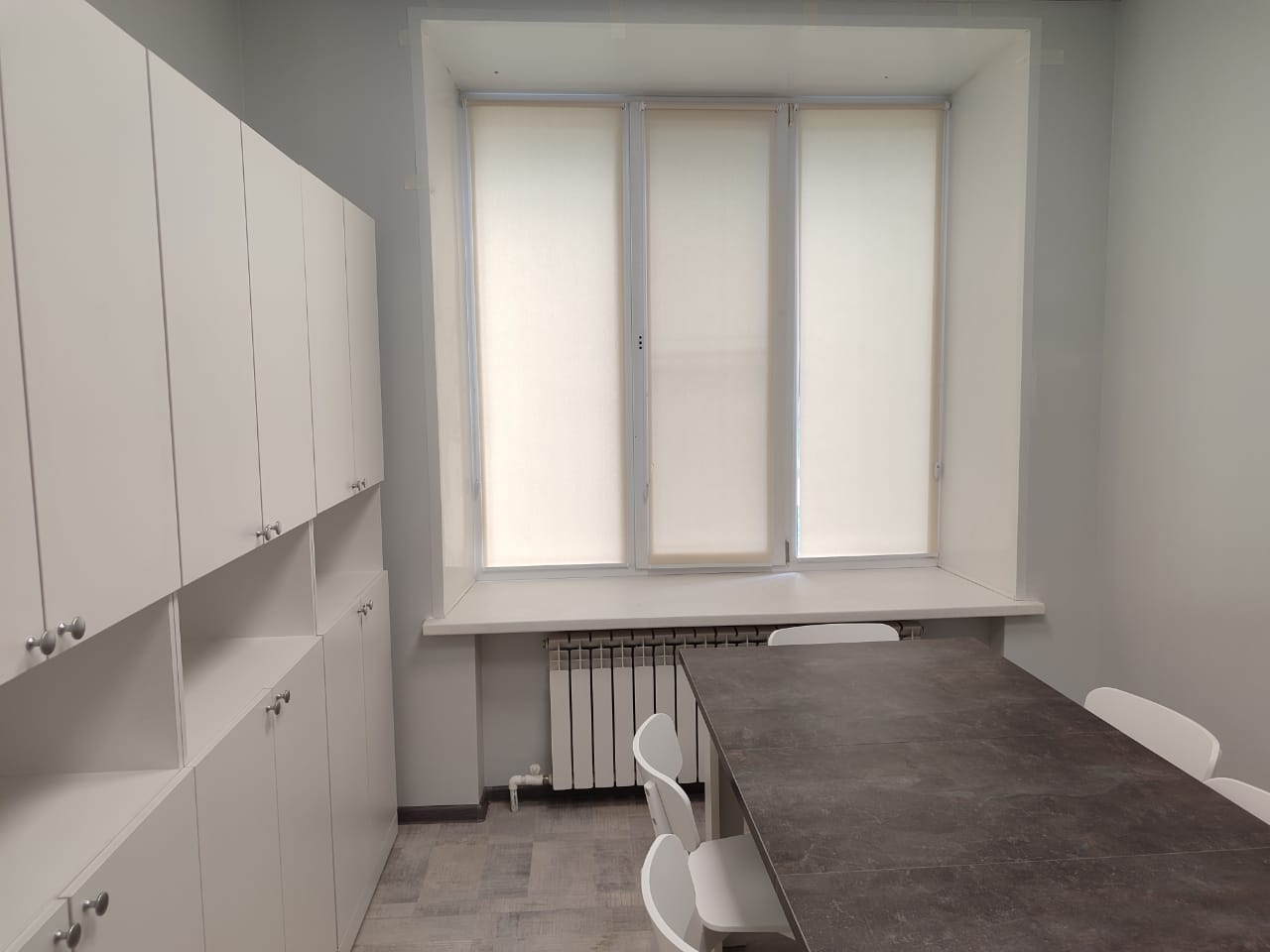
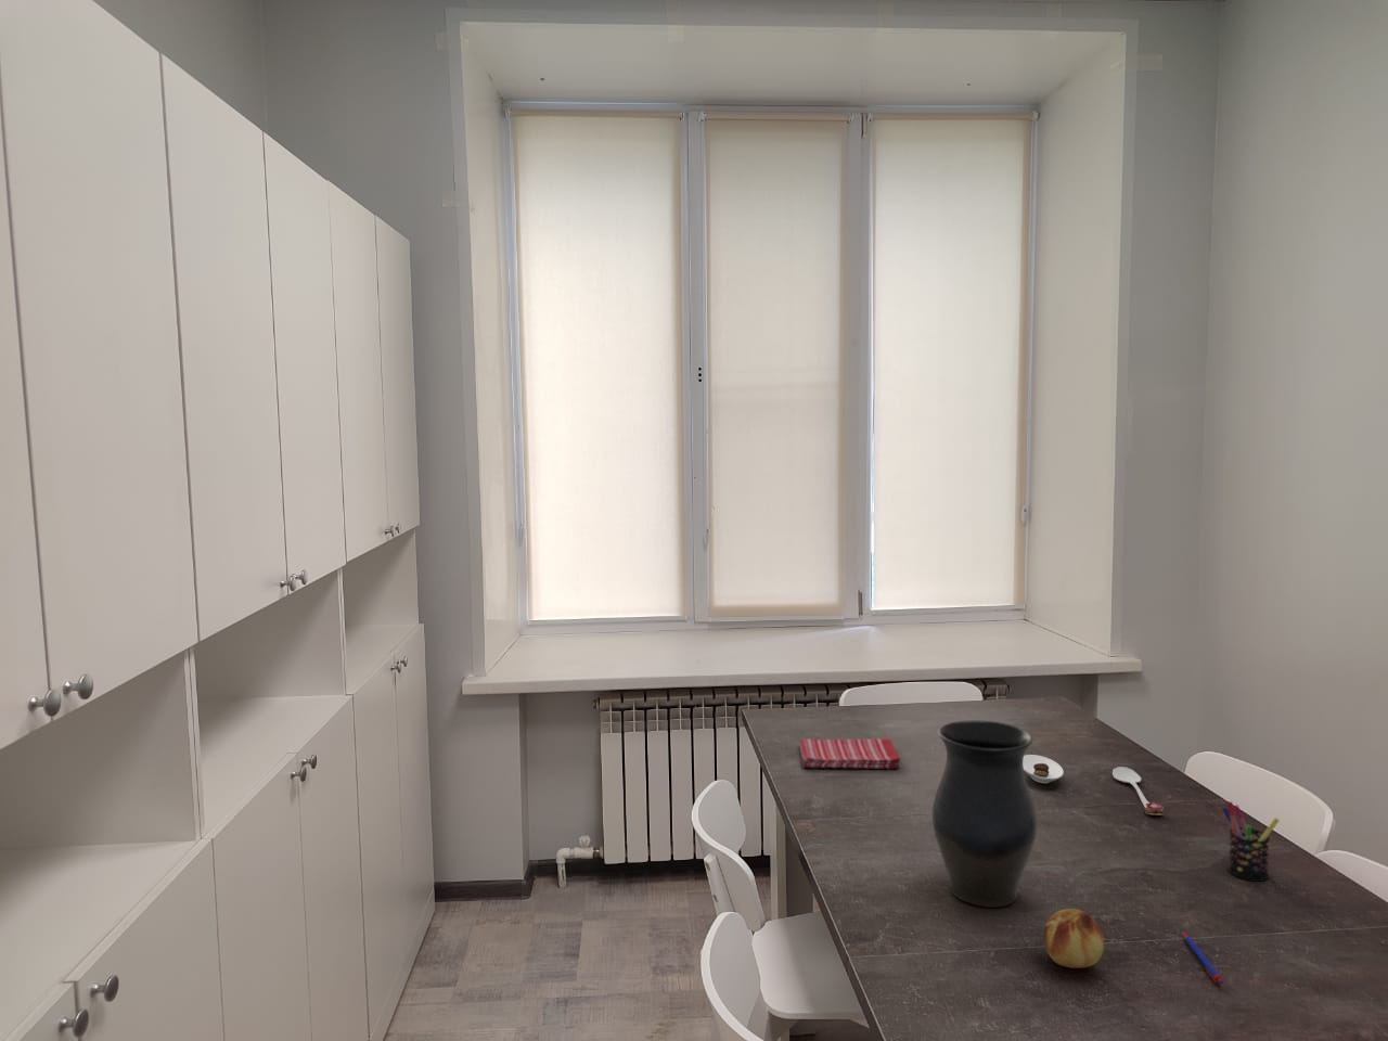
+ vase [931,718,1038,909]
+ fruit [1043,908,1105,970]
+ saucer [1023,753,1064,784]
+ spoon [1111,765,1165,817]
+ pen [1181,932,1224,984]
+ dish towel [798,737,903,770]
+ pen holder [1221,800,1281,882]
